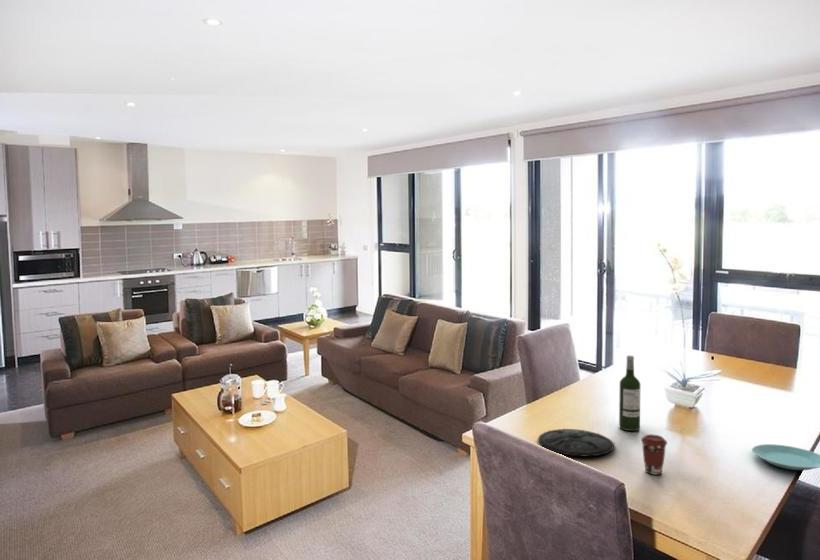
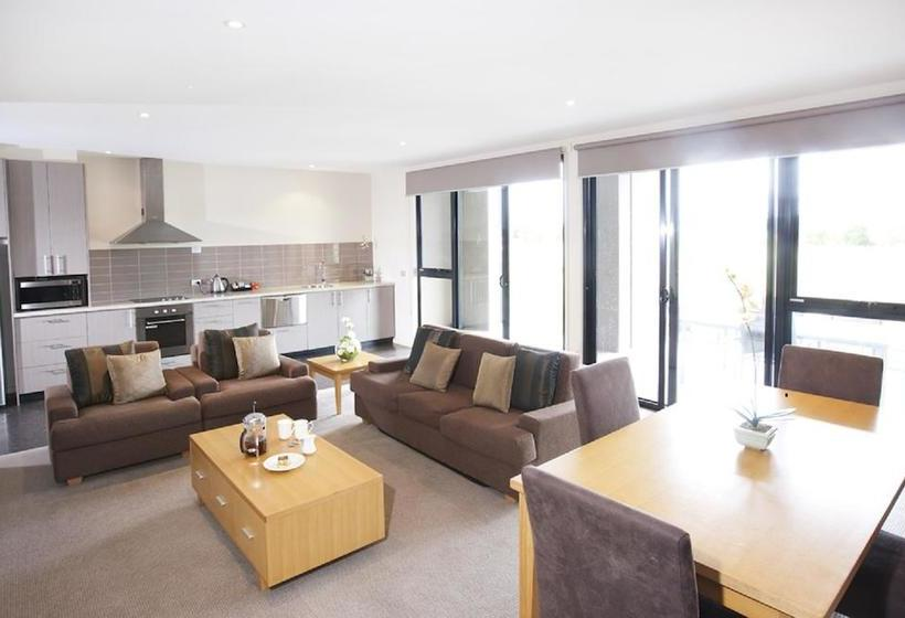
- plate [537,428,615,457]
- coffee cup [640,433,668,476]
- plate [751,443,820,471]
- wine bottle [618,354,641,432]
